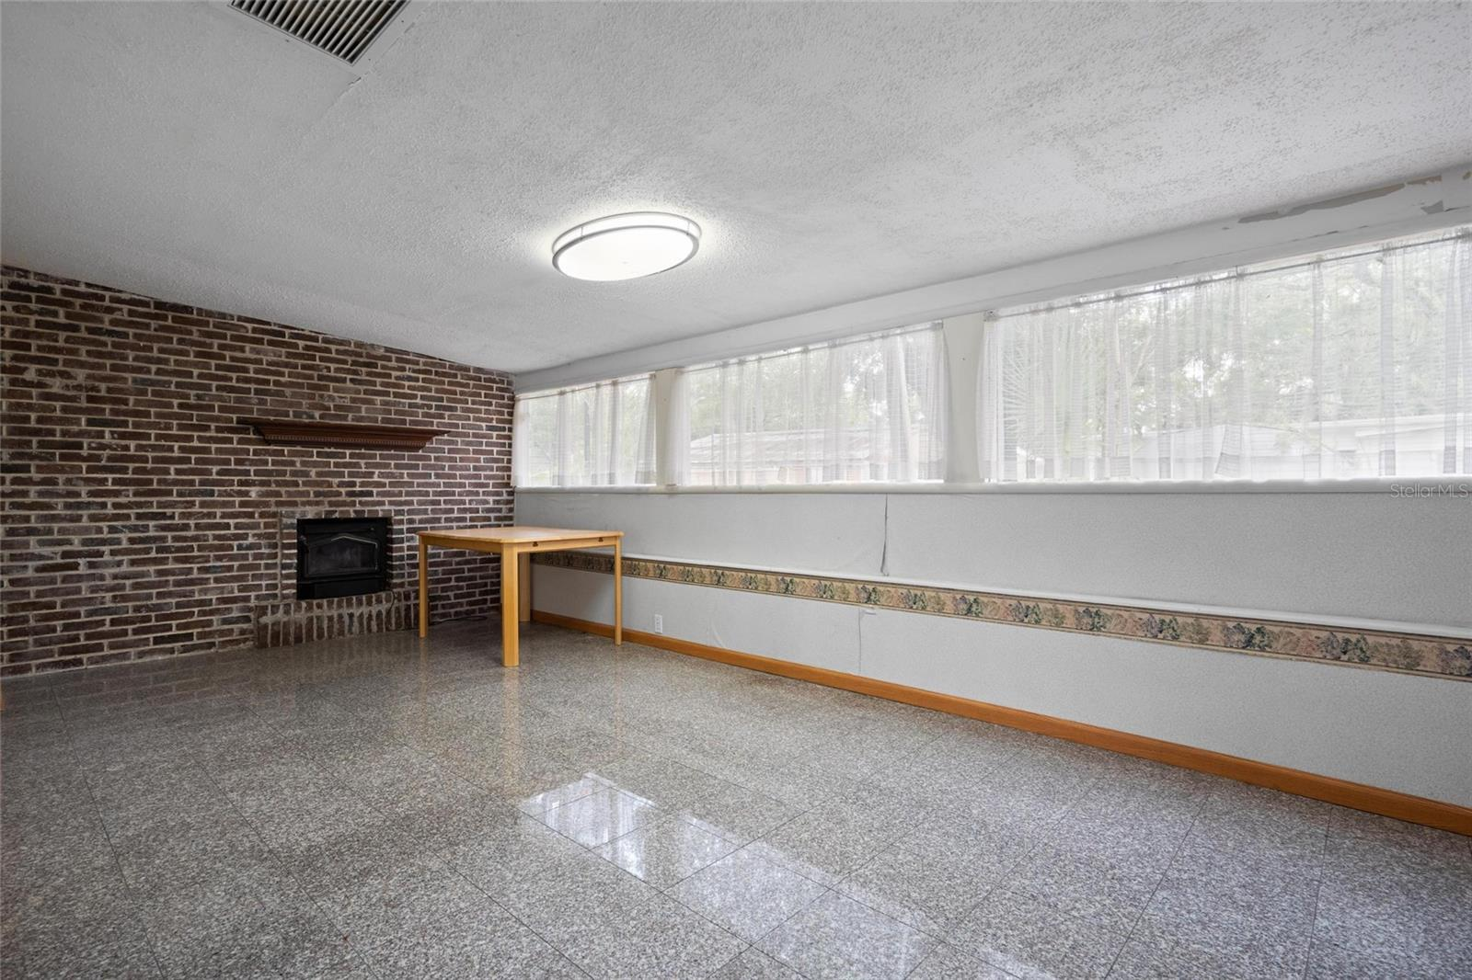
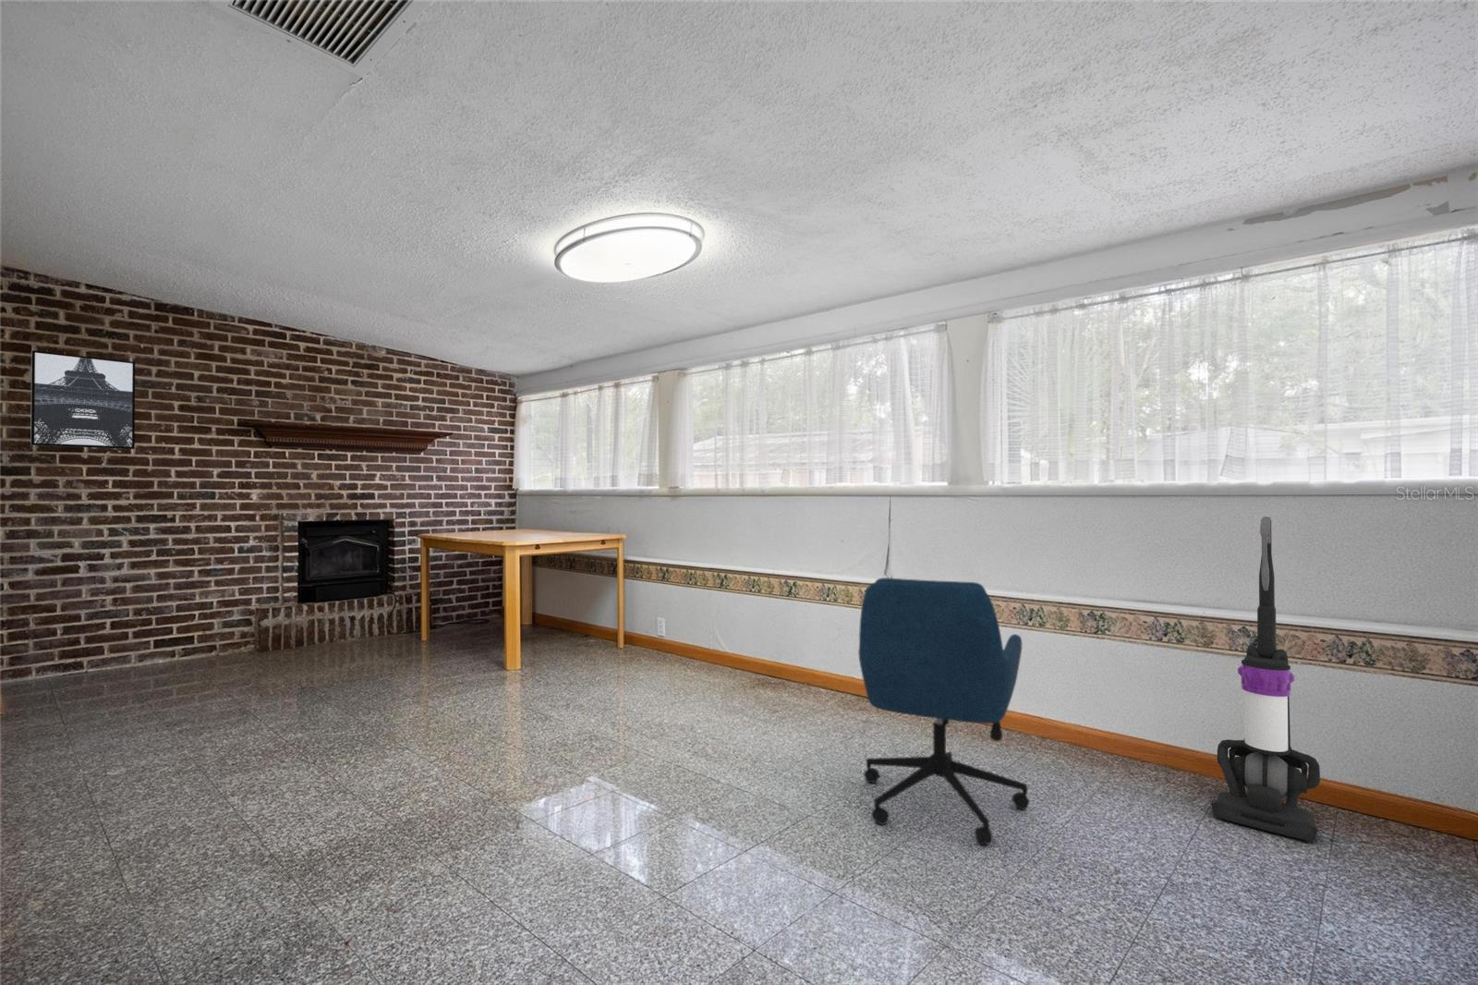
+ office chair [857,576,1031,845]
+ vacuum cleaner [1210,517,1321,843]
+ wall art [30,350,136,450]
